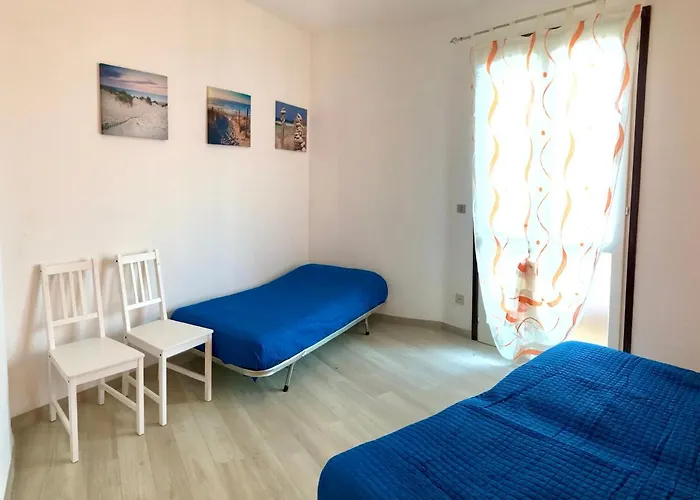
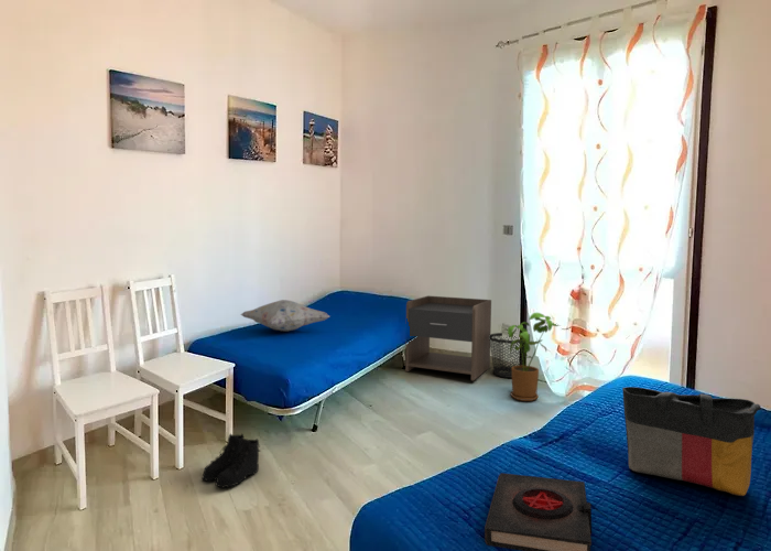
+ boots [200,432,261,489]
+ nightstand [404,294,492,381]
+ wastebasket [489,332,525,379]
+ tote bag [621,386,762,497]
+ decorative pillow [239,299,330,333]
+ book [484,472,593,551]
+ house plant [507,312,562,402]
